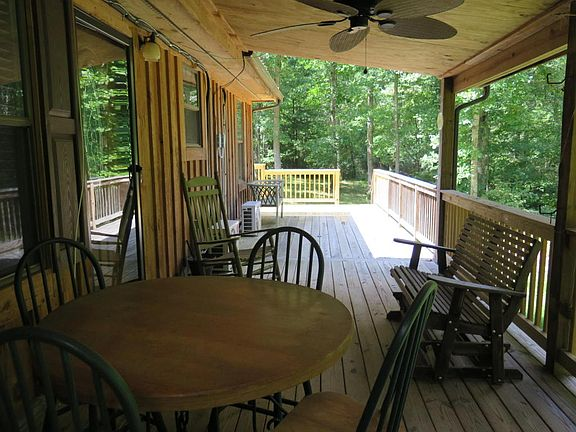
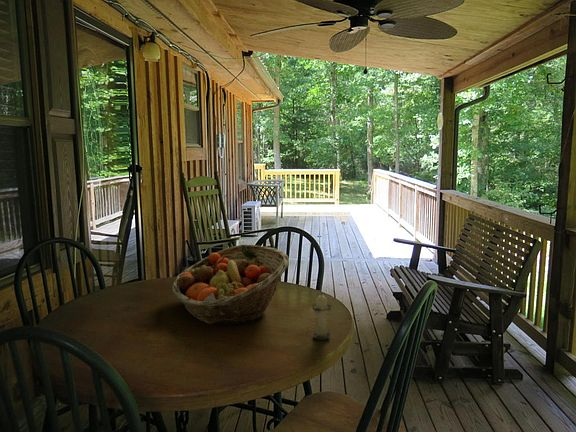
+ fruit basket [171,244,290,326]
+ candle [311,291,332,341]
